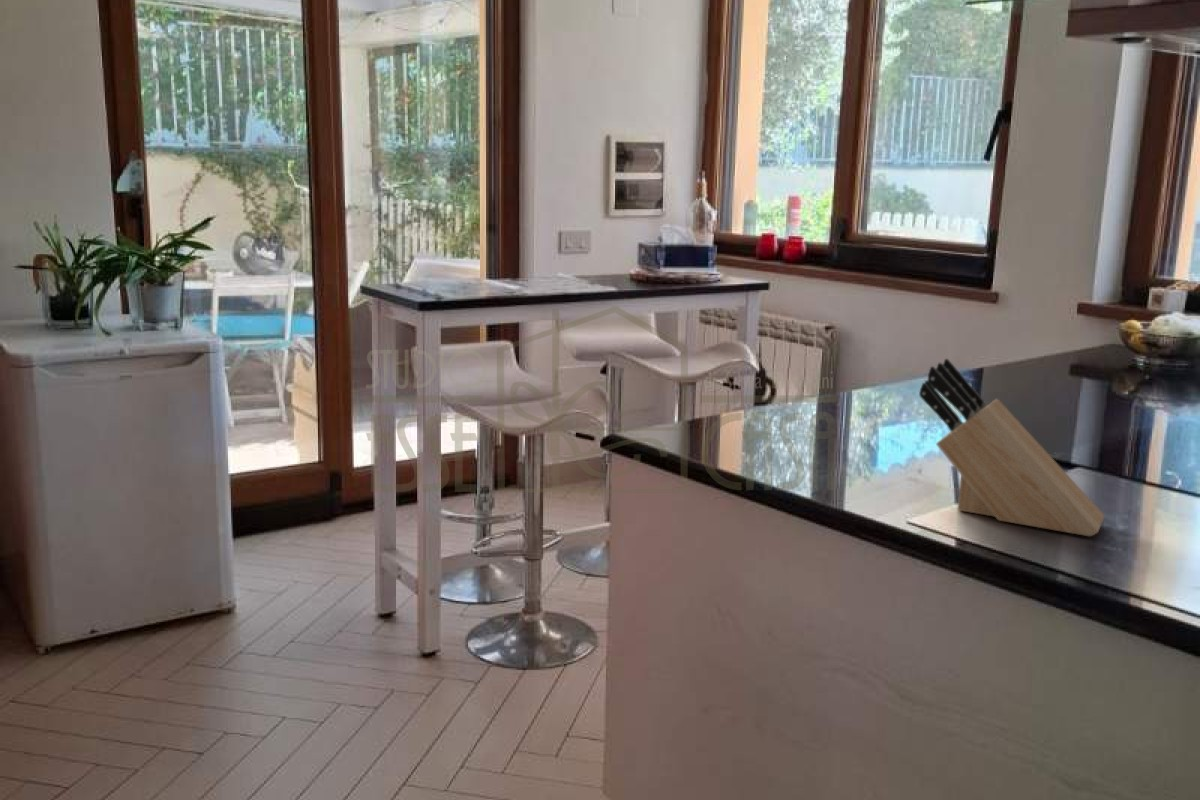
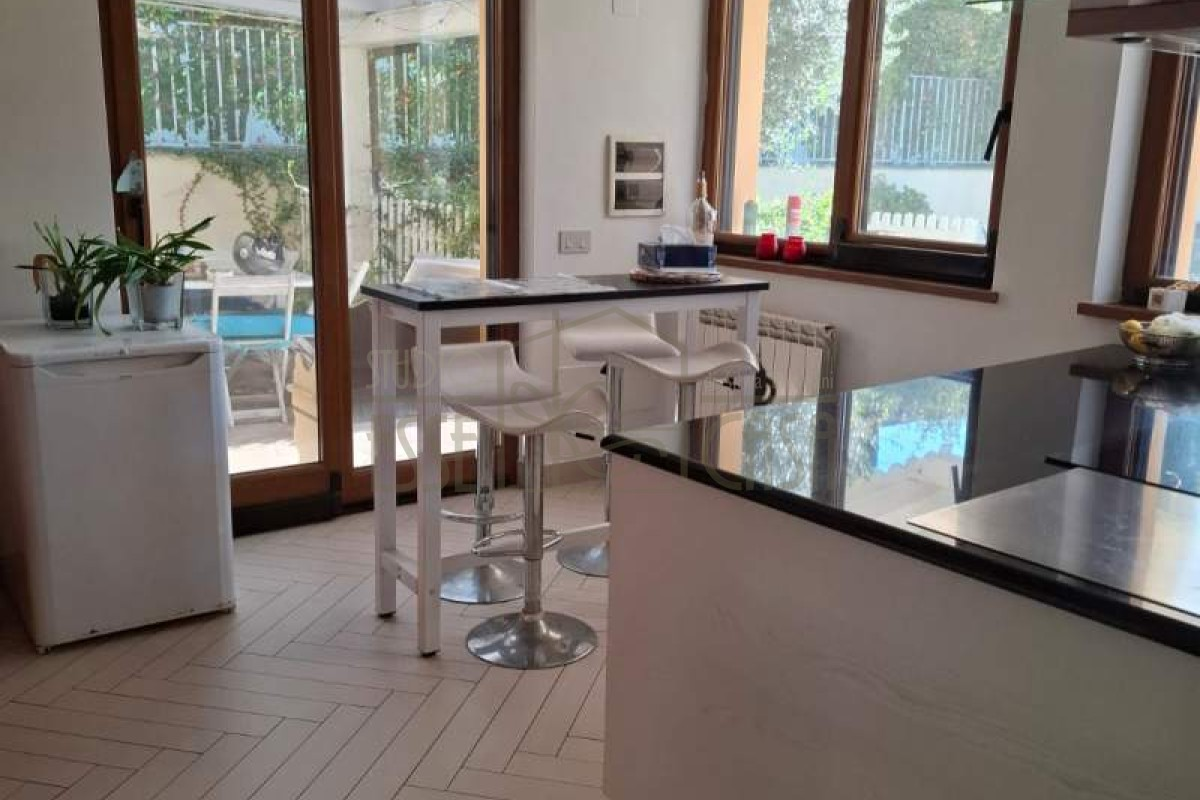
- knife block [918,358,1106,537]
